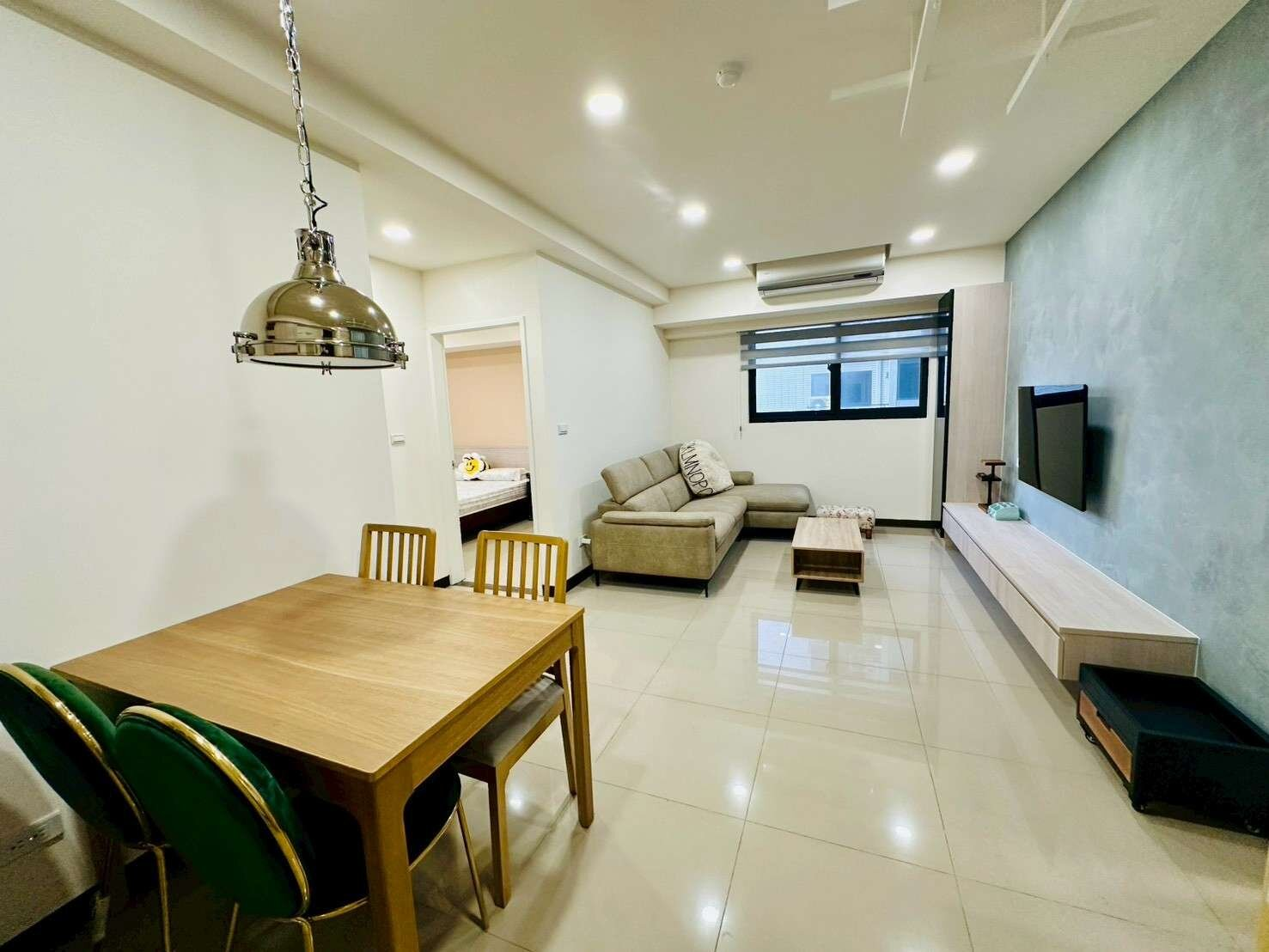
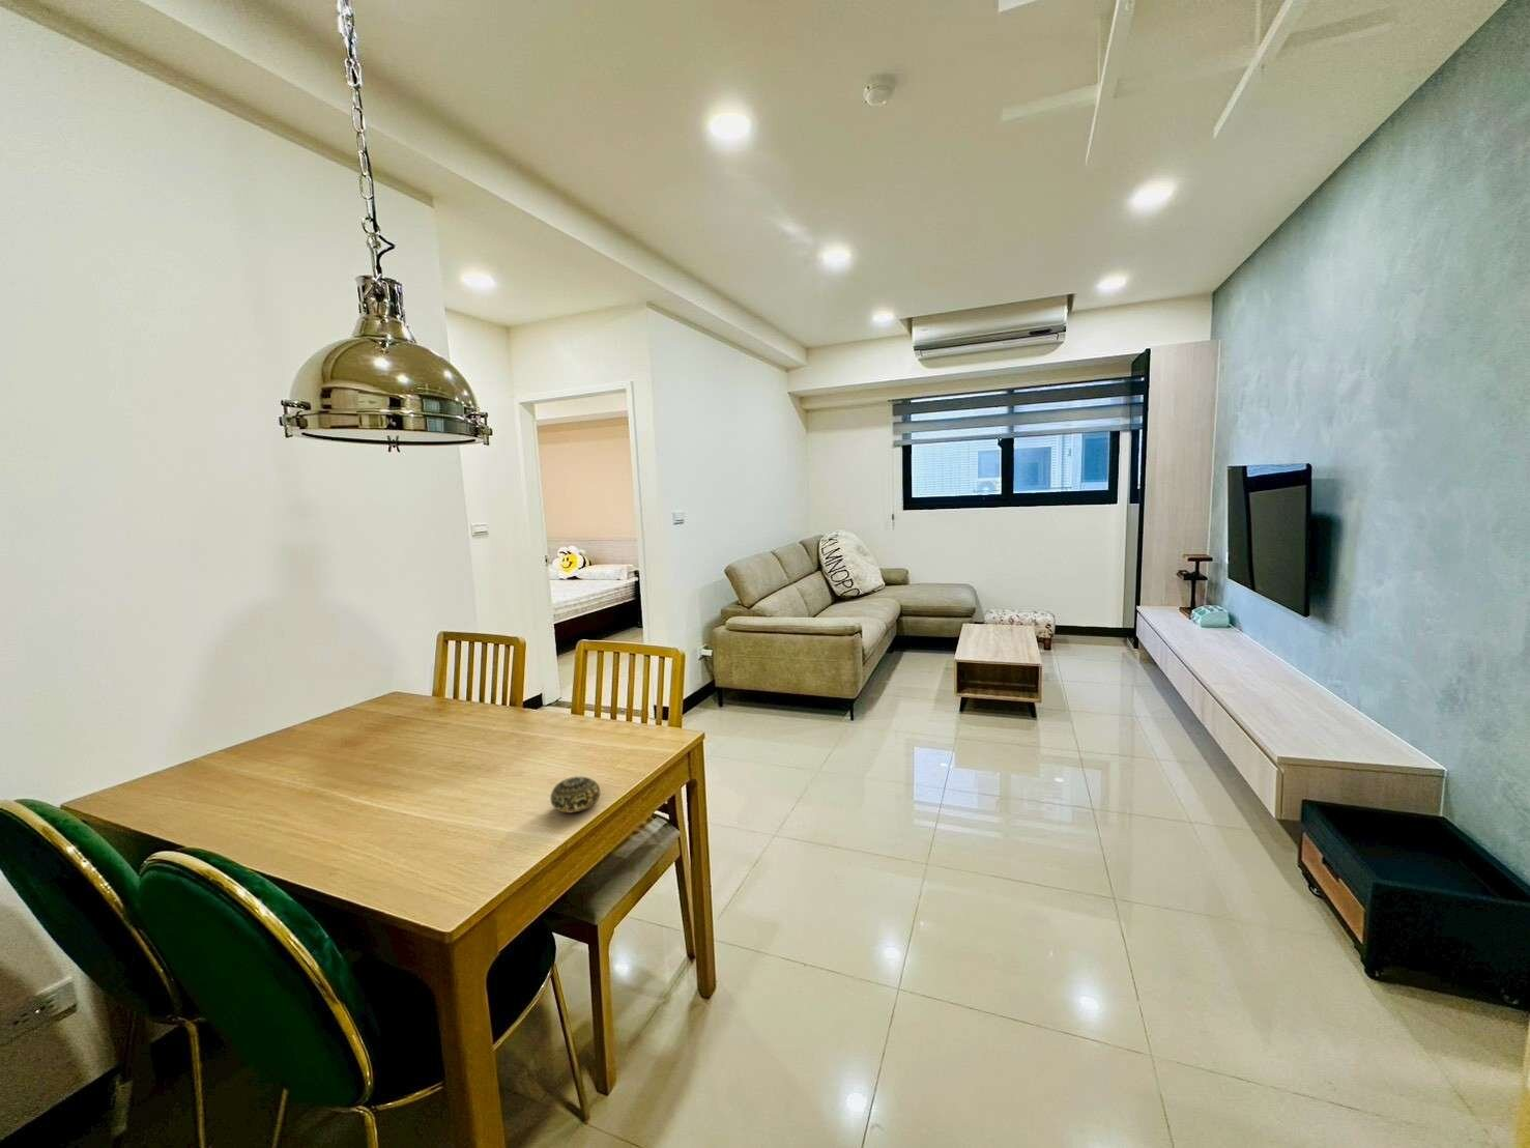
+ decorative ball [549,777,600,814]
